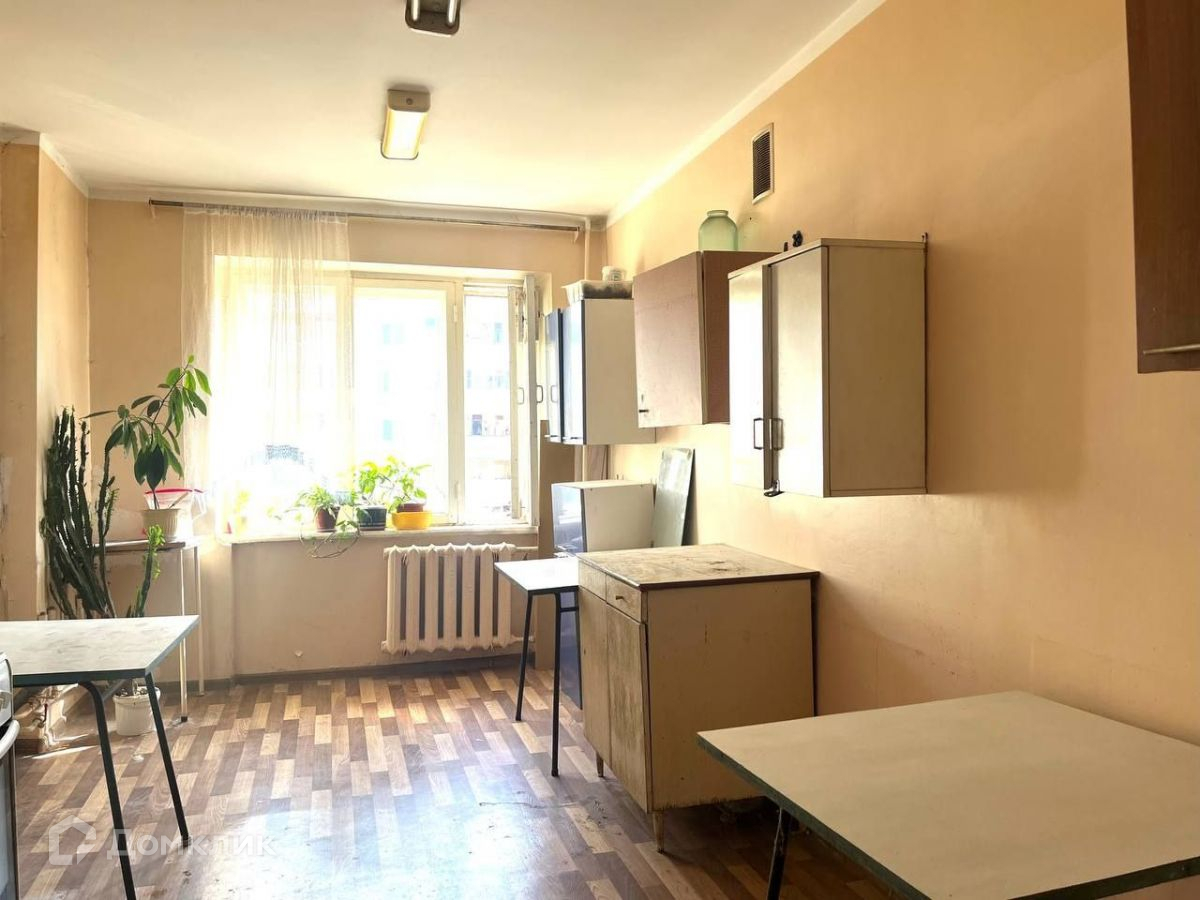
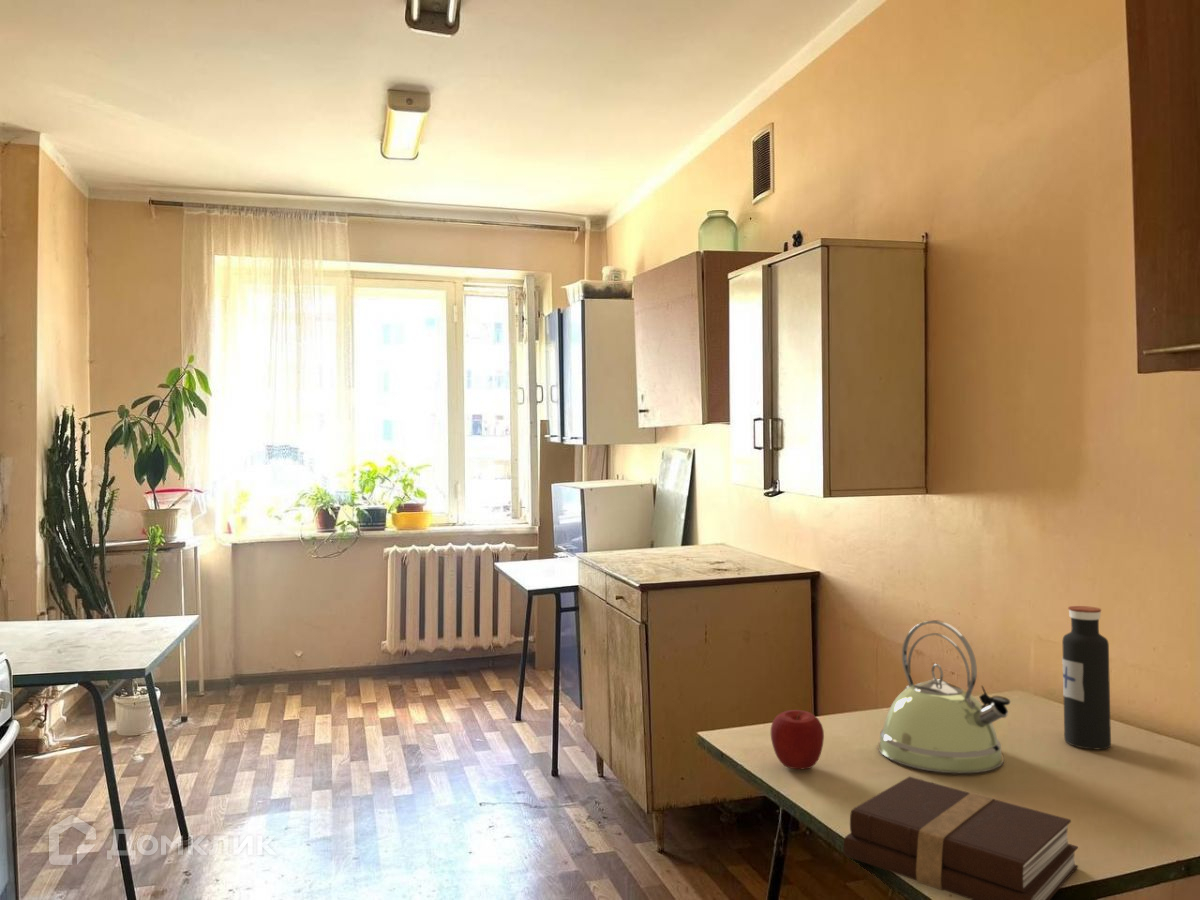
+ apple [770,709,825,770]
+ book [842,776,1079,900]
+ water bottle [1061,605,1112,750]
+ kettle [877,619,1011,774]
